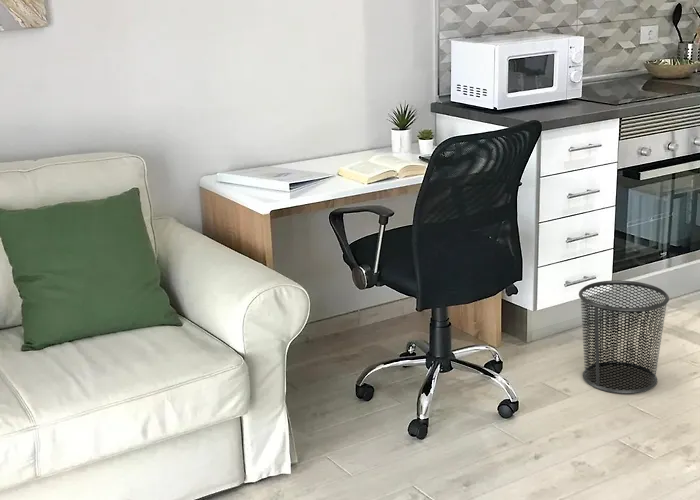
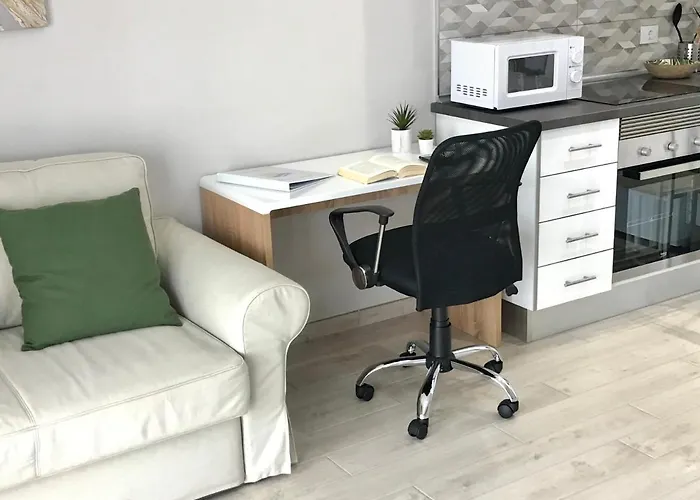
- trash can [578,279,670,395]
